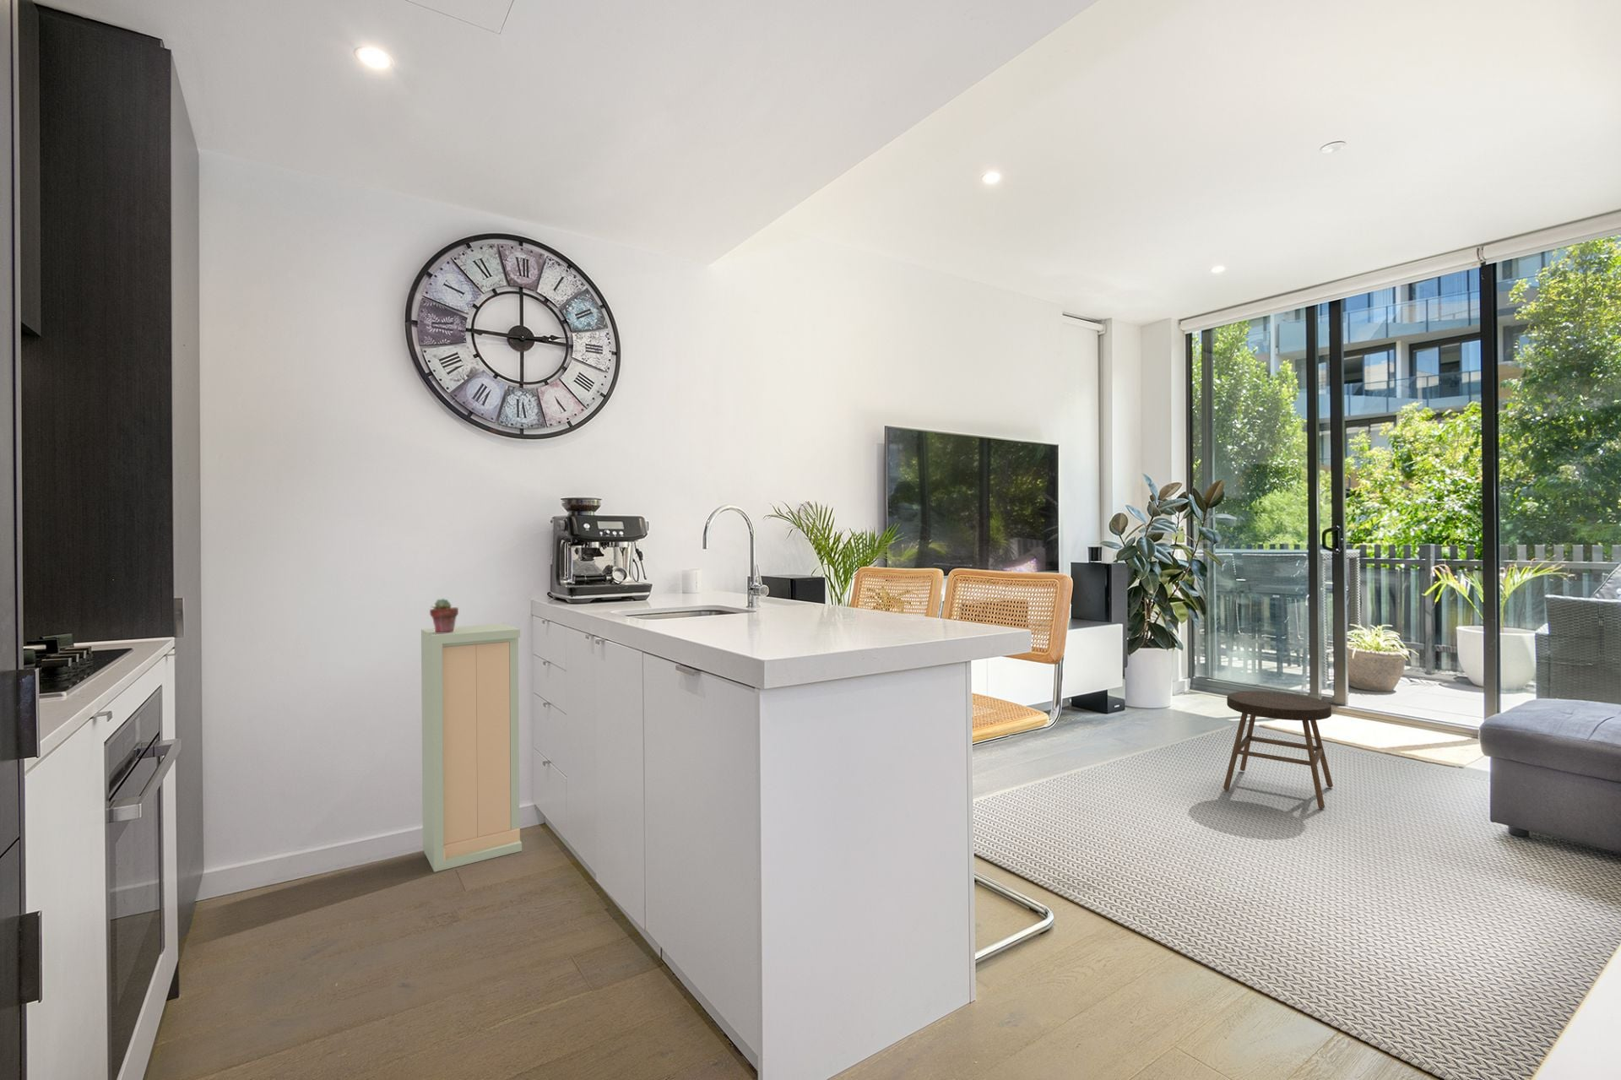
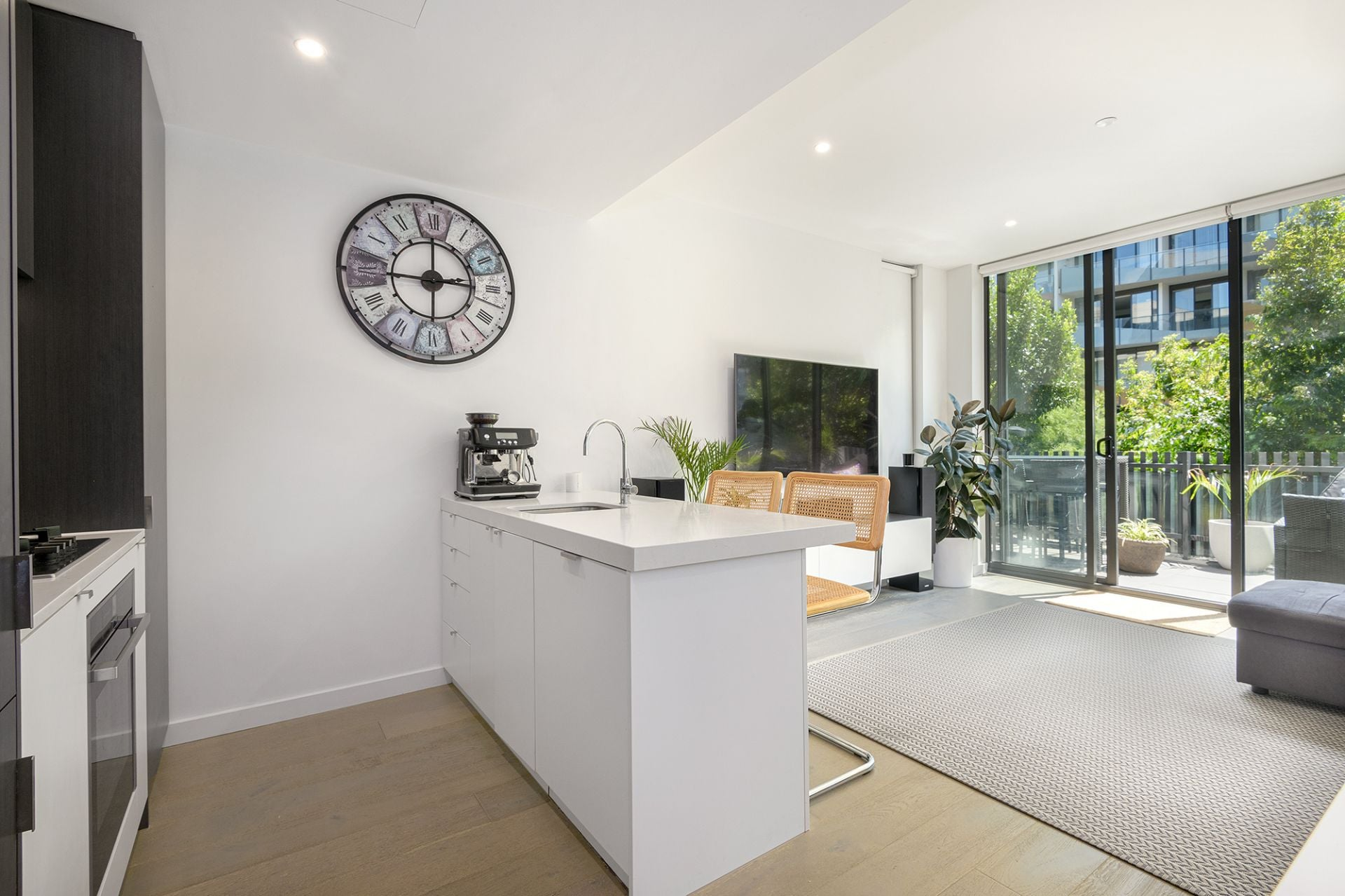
- potted succulent [429,598,459,633]
- cabinet [421,623,523,873]
- stool [1222,689,1334,810]
